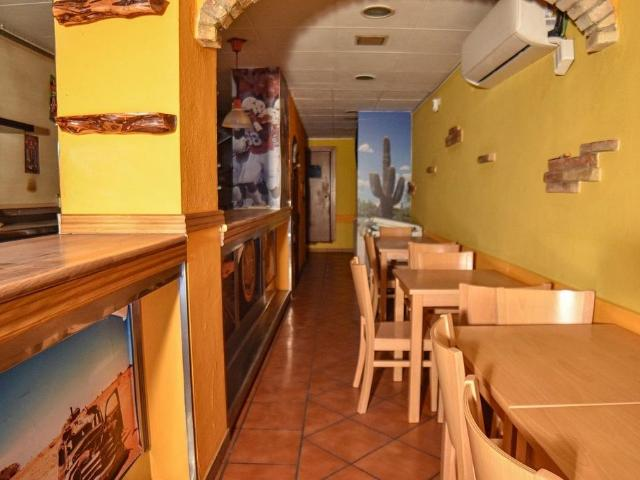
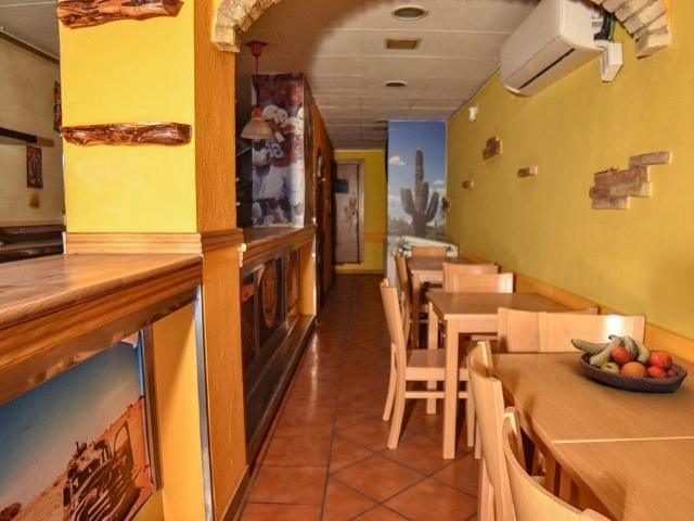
+ fruit bowl [570,333,689,393]
